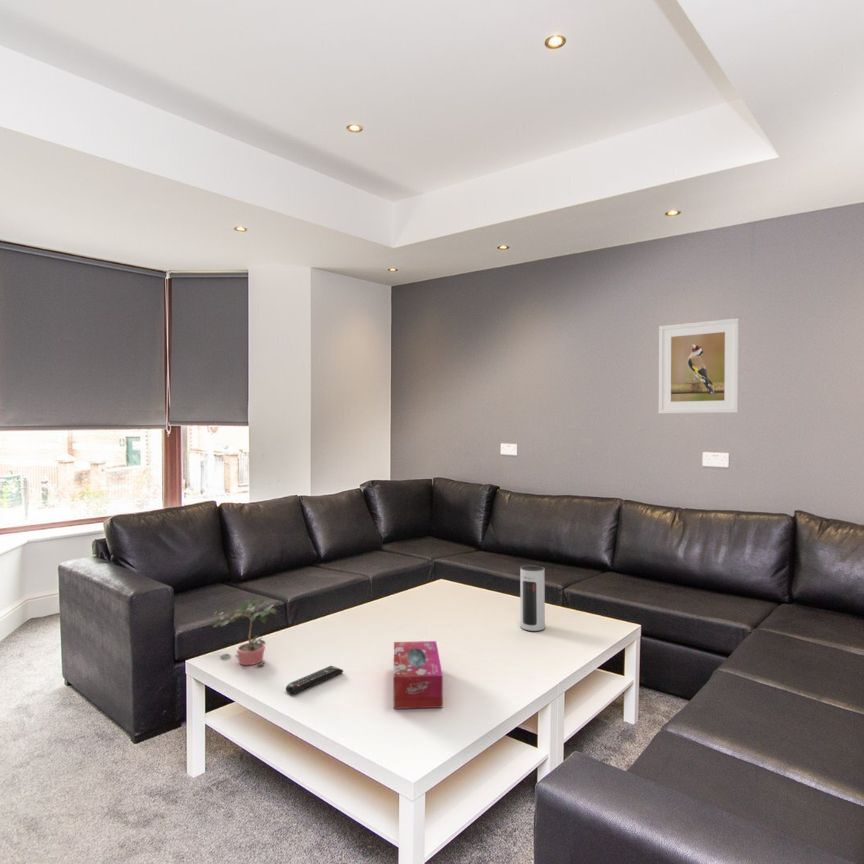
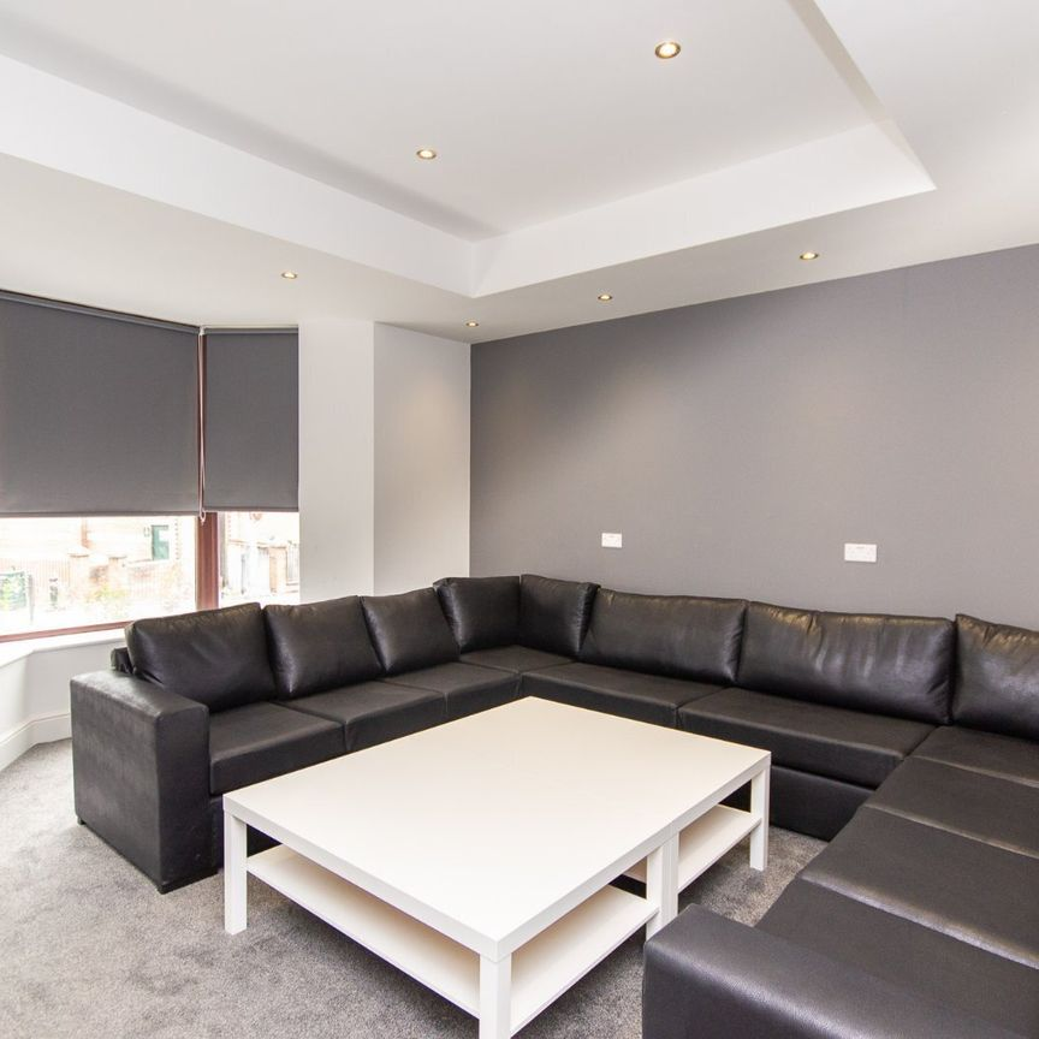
- tissue box [393,640,444,710]
- speaker [519,564,546,632]
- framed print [658,317,740,415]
- remote control [285,665,344,696]
- potted plant [212,595,278,667]
